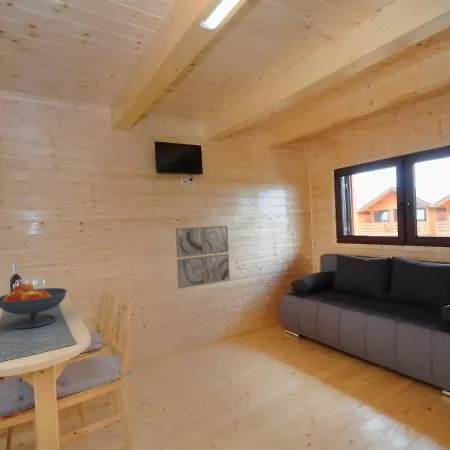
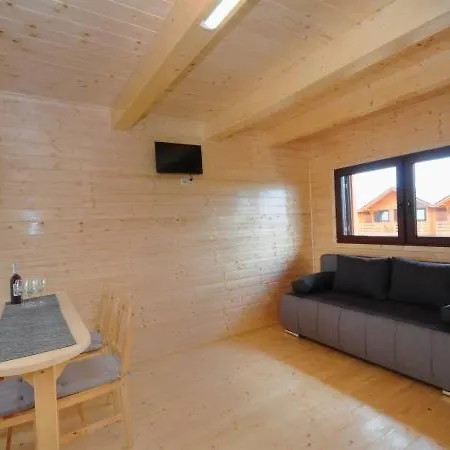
- wall art [175,225,231,289]
- fruit bowl [0,282,68,330]
